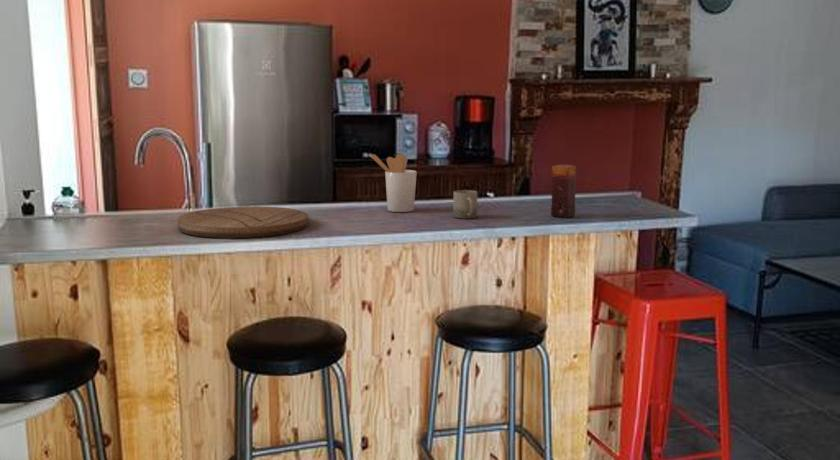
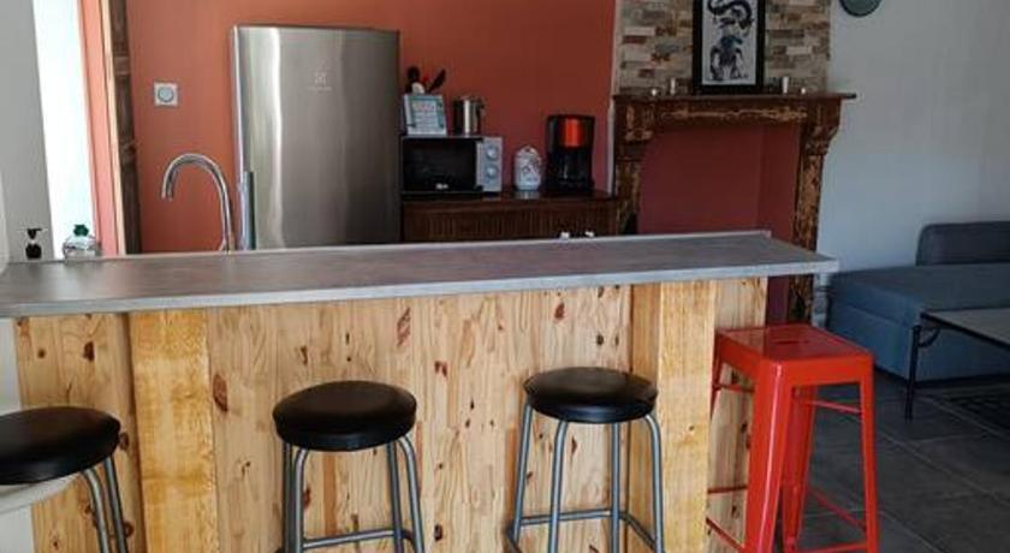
- utensil holder [369,153,418,213]
- cup [452,189,478,219]
- candle [550,164,577,219]
- cutting board [176,205,309,239]
